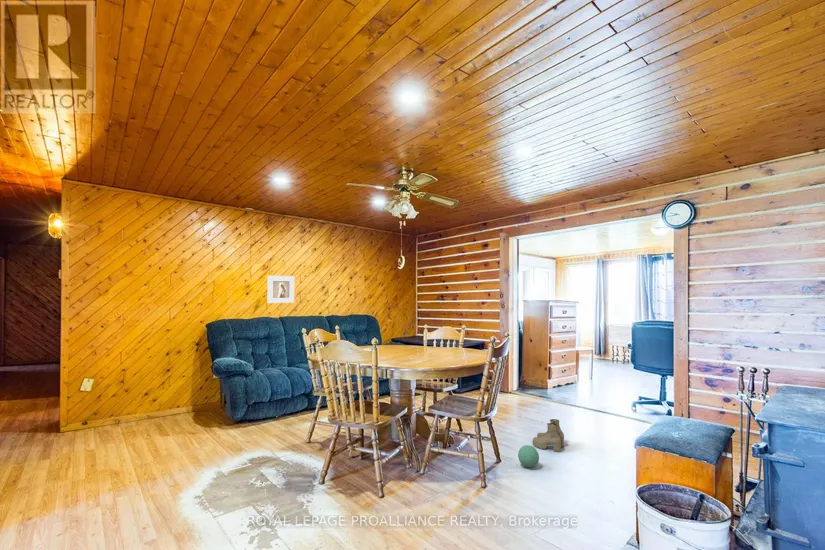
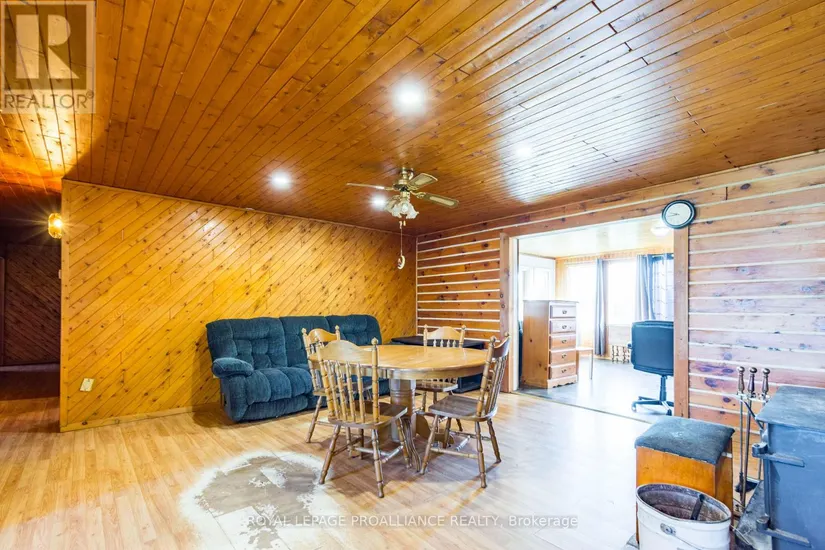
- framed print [266,275,295,304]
- decorative ball [517,444,540,468]
- boots [532,418,565,454]
